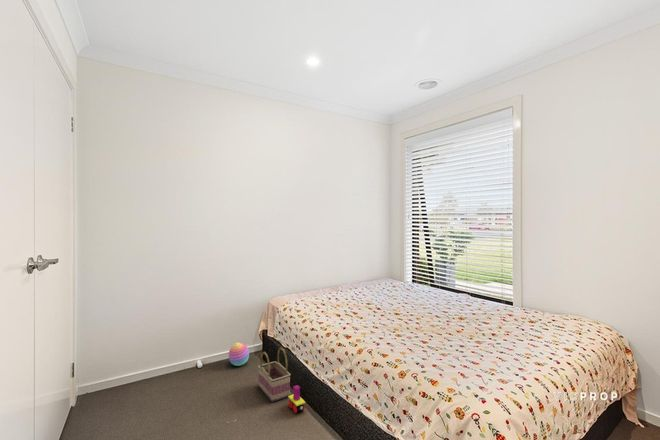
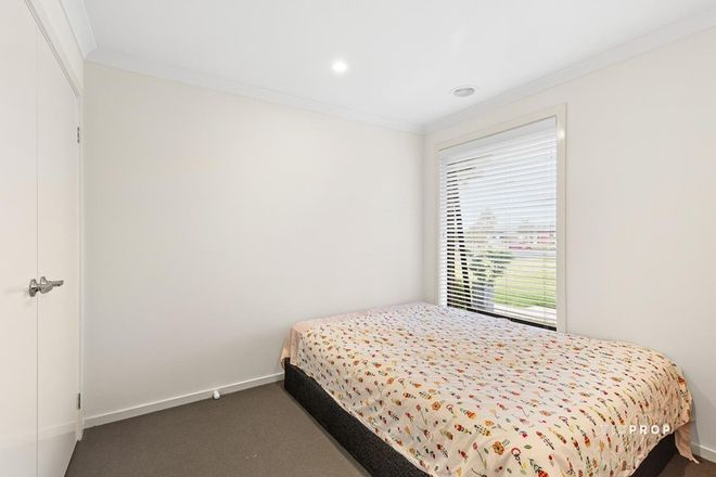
- toy train [287,384,306,414]
- basket [257,347,292,403]
- stacking toy [228,342,250,367]
